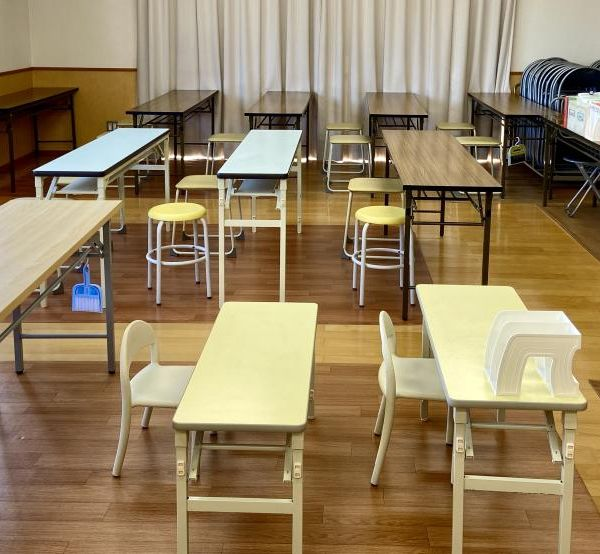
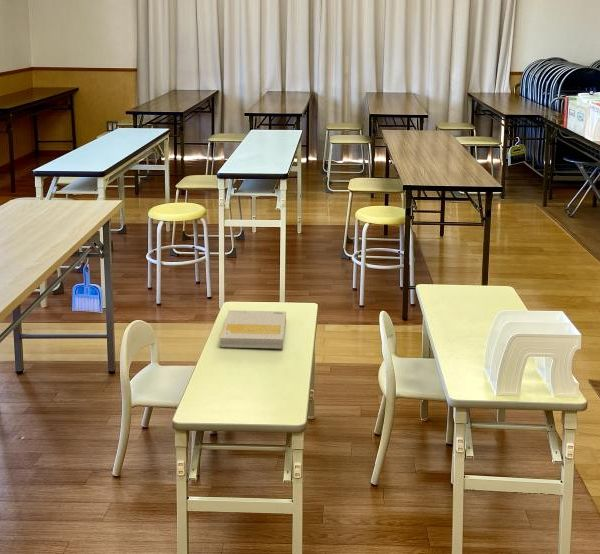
+ book [219,309,287,350]
